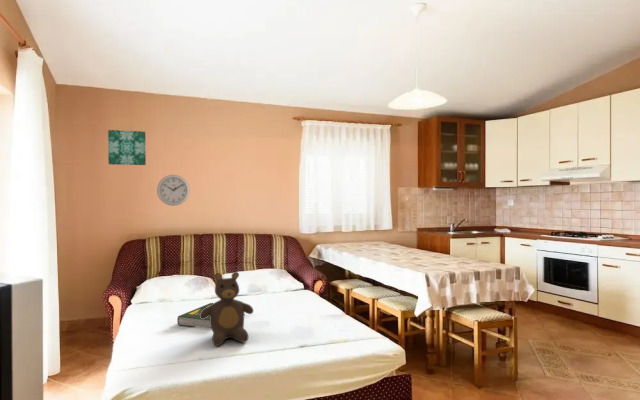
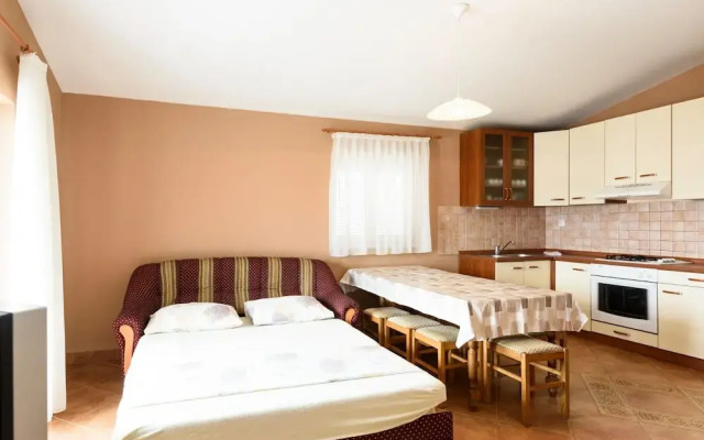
- teddy bear [200,271,254,347]
- book [176,302,246,329]
- wall clock [156,174,191,207]
- wall art [107,129,147,166]
